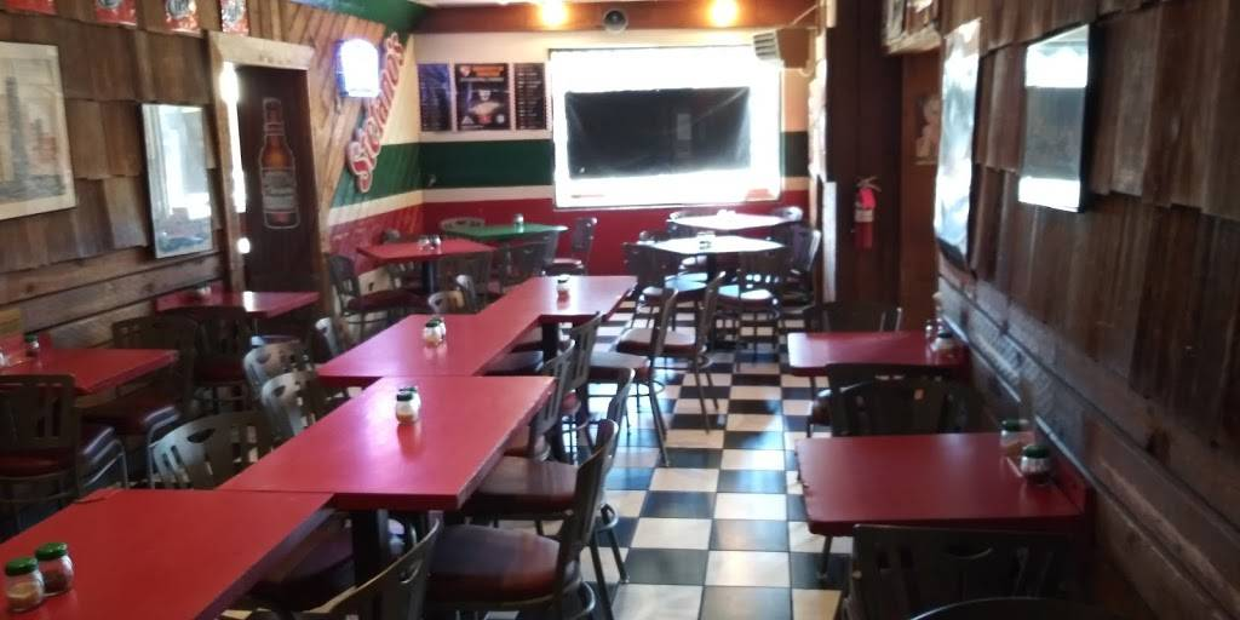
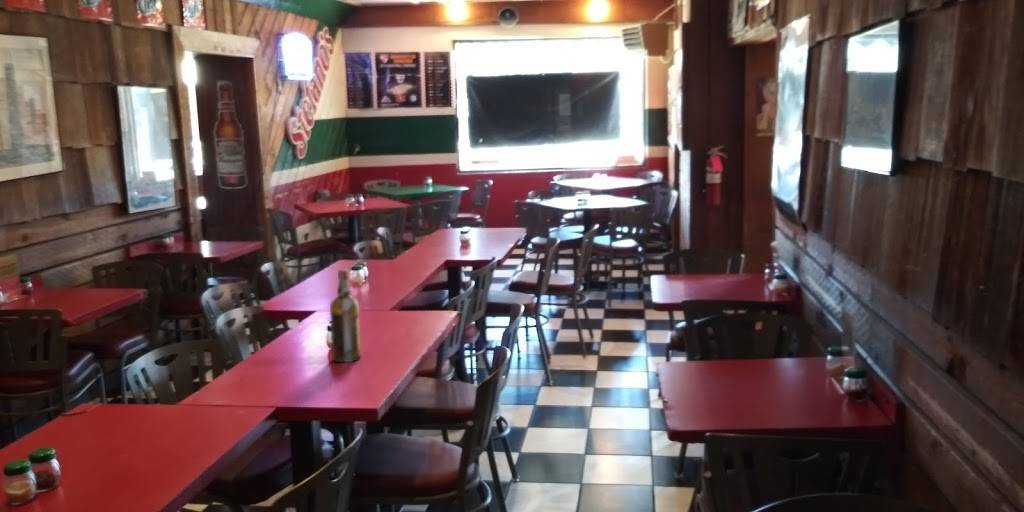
+ liquor bottle [329,268,362,363]
